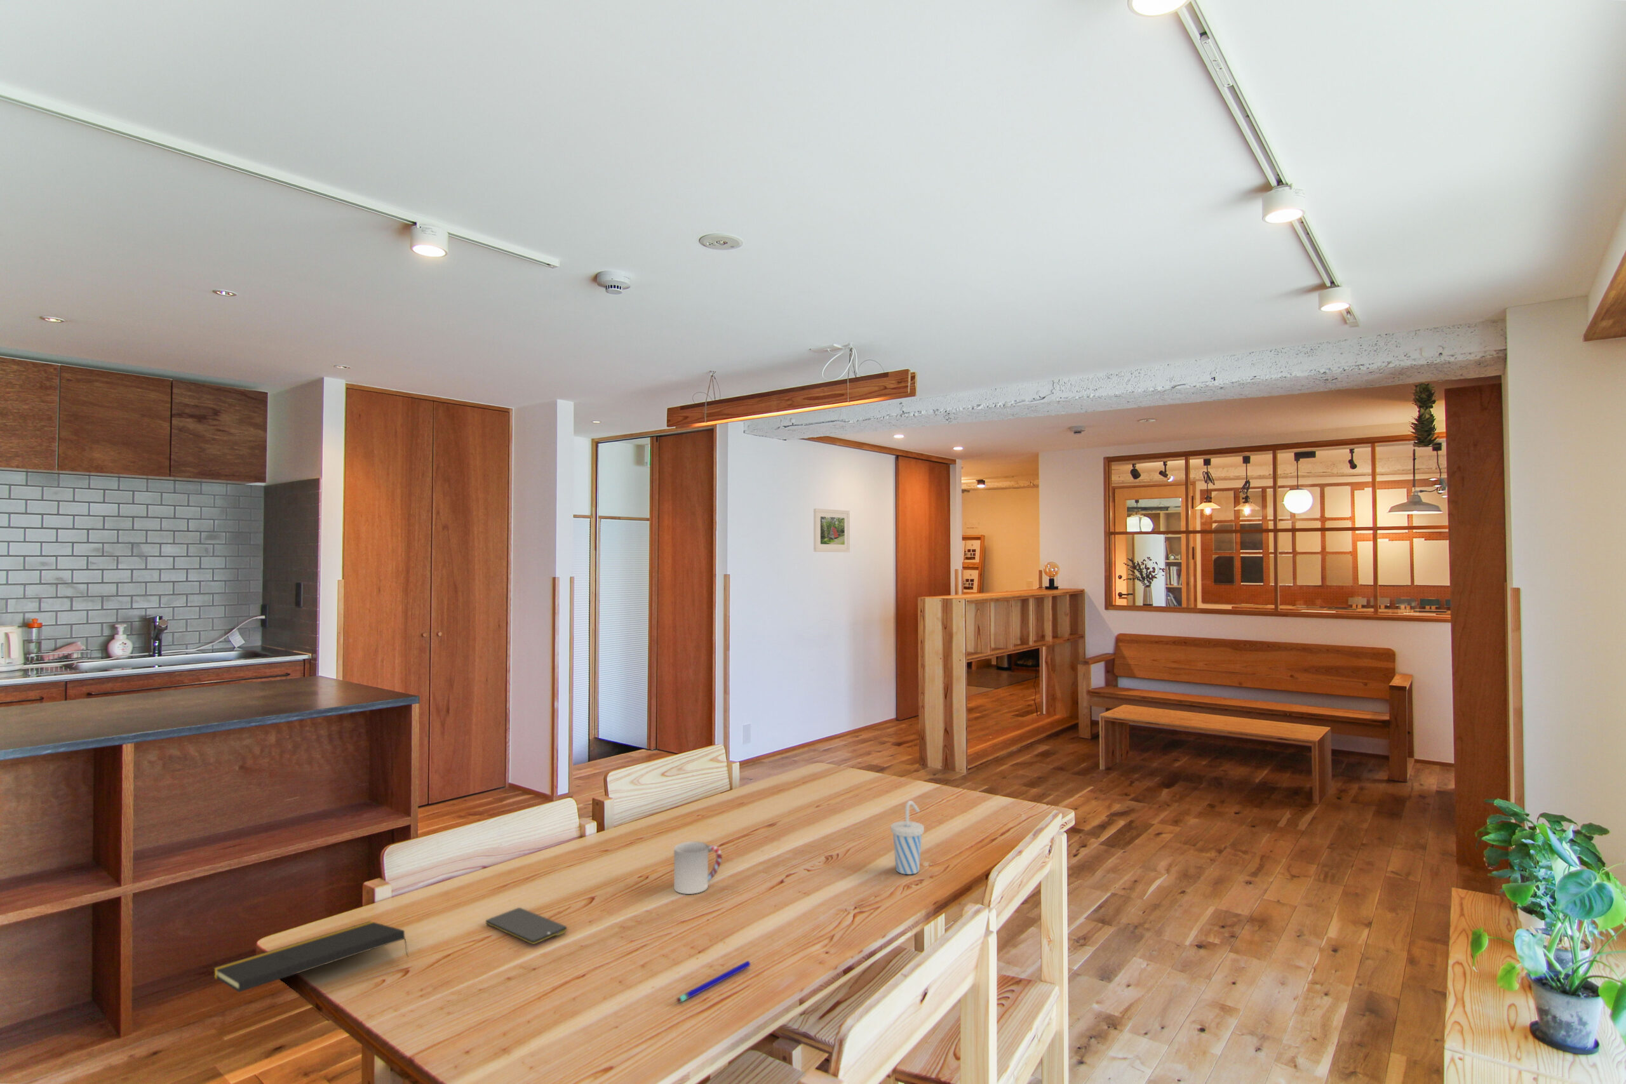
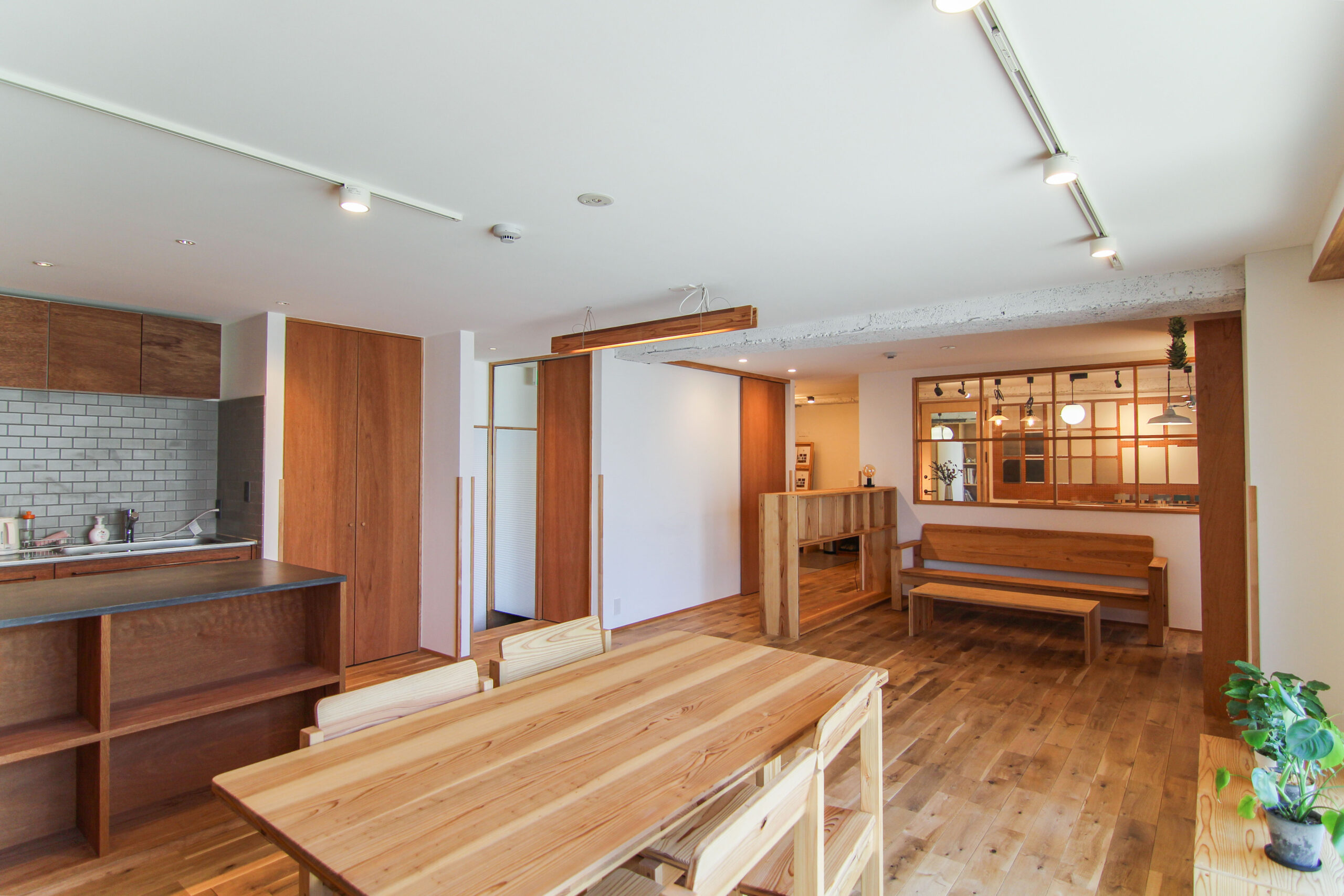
- pen [676,961,751,1003]
- cup [890,800,924,875]
- smartphone [485,907,567,945]
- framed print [813,508,851,553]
- cup [673,841,722,895]
- notepad [213,921,409,993]
